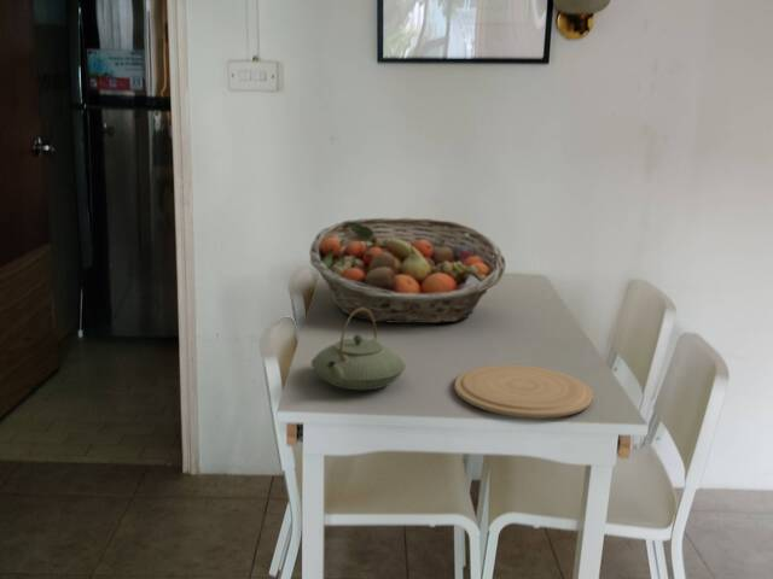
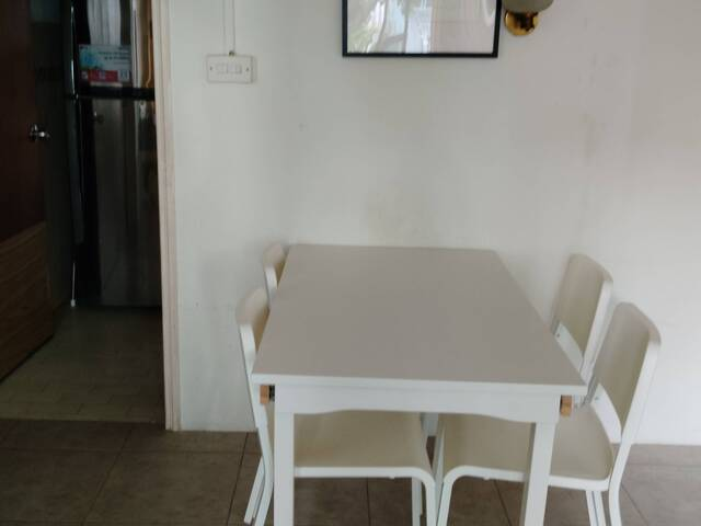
- fruit basket [308,217,507,324]
- teapot [310,308,406,391]
- plate [453,364,594,420]
